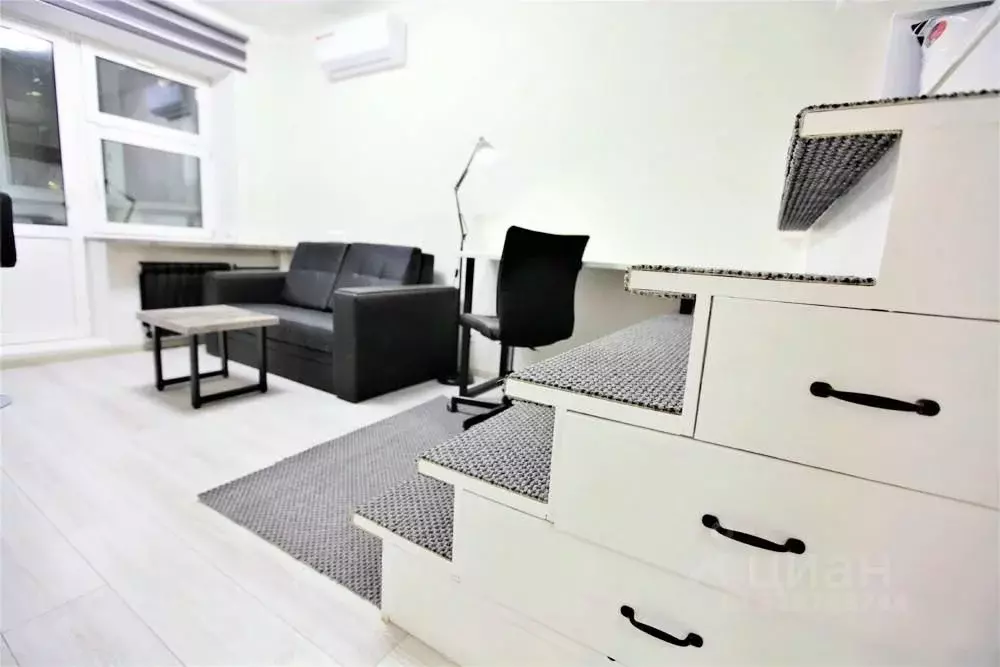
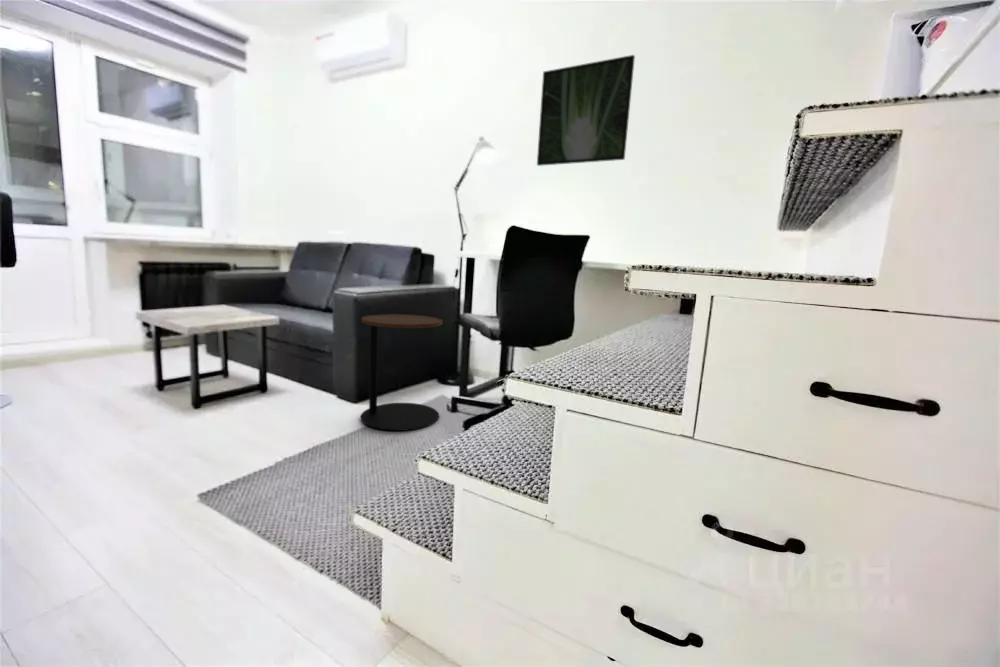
+ side table [360,313,444,432]
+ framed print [536,54,636,167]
